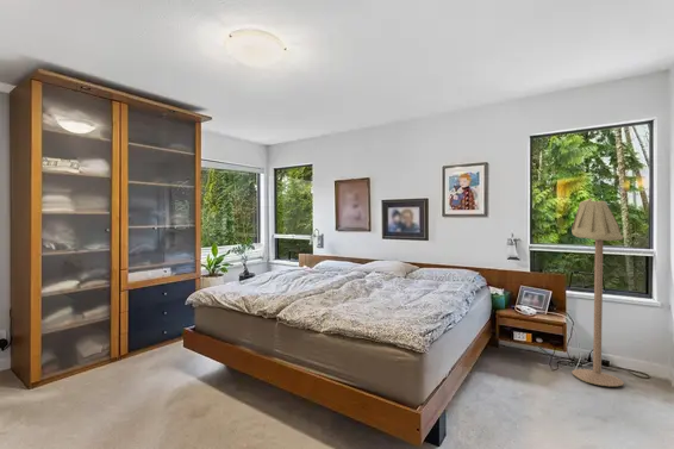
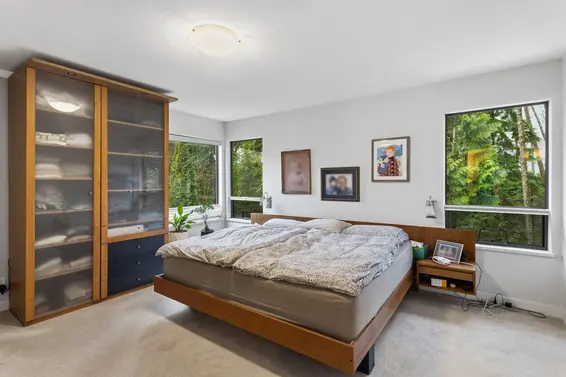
- floor lamp [570,198,625,387]
